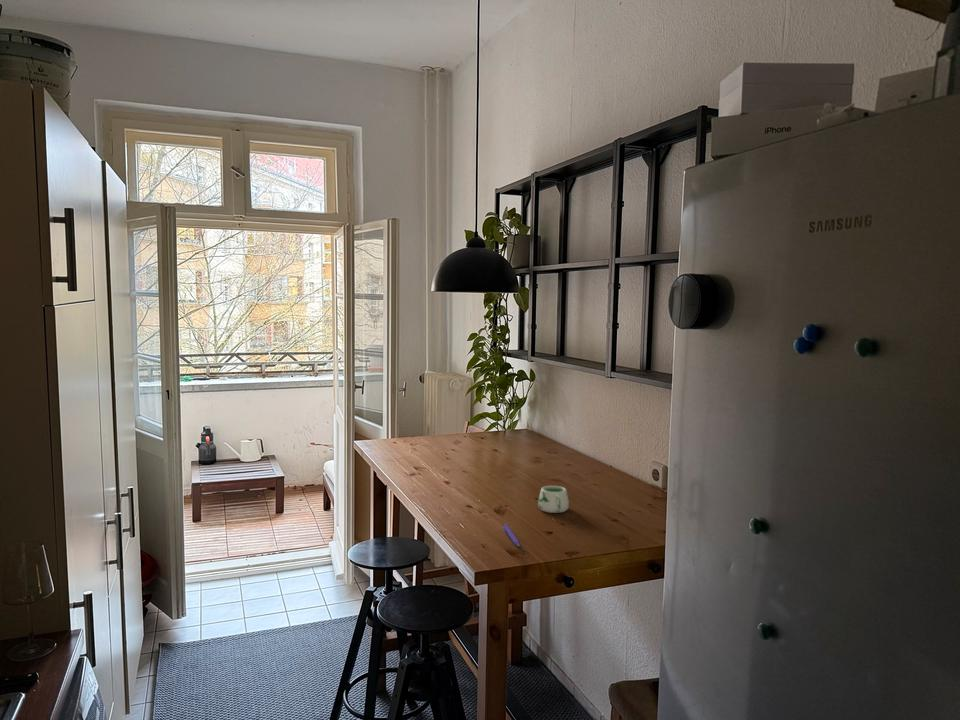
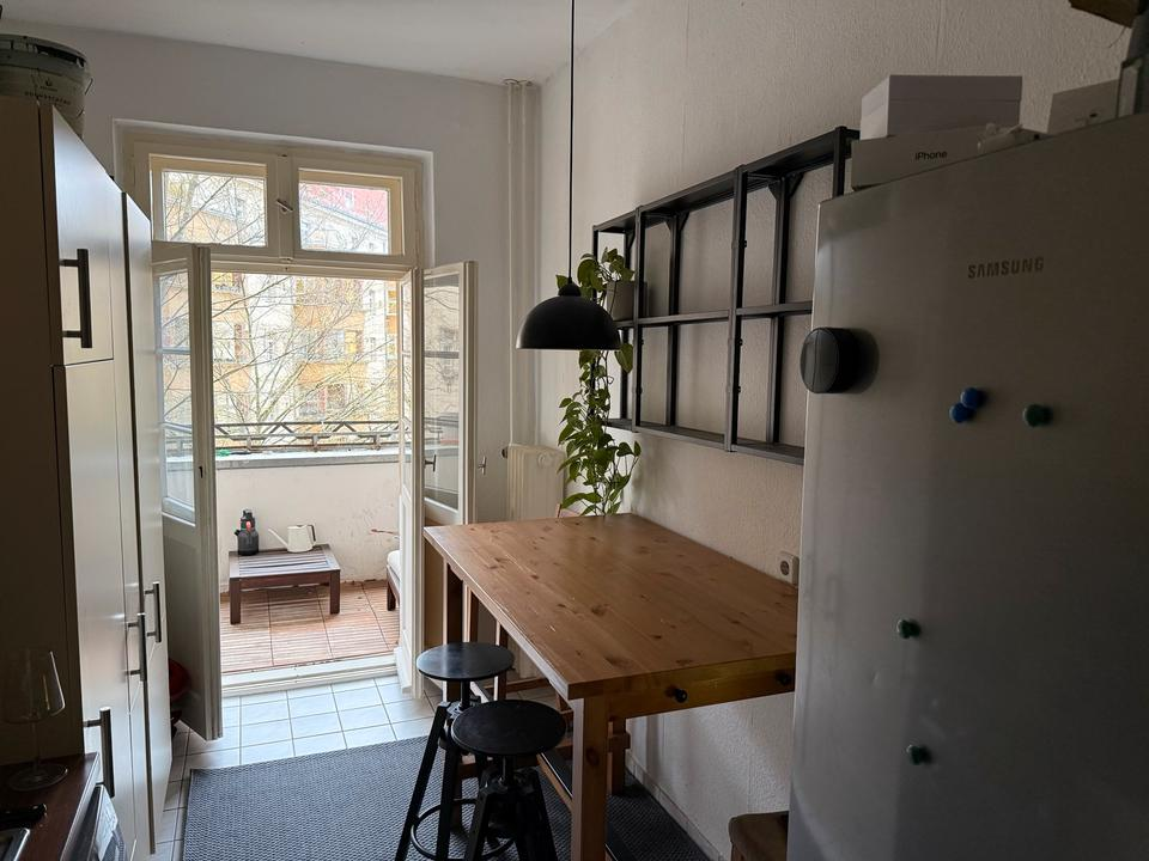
- mug [537,485,570,514]
- pen [502,524,520,547]
